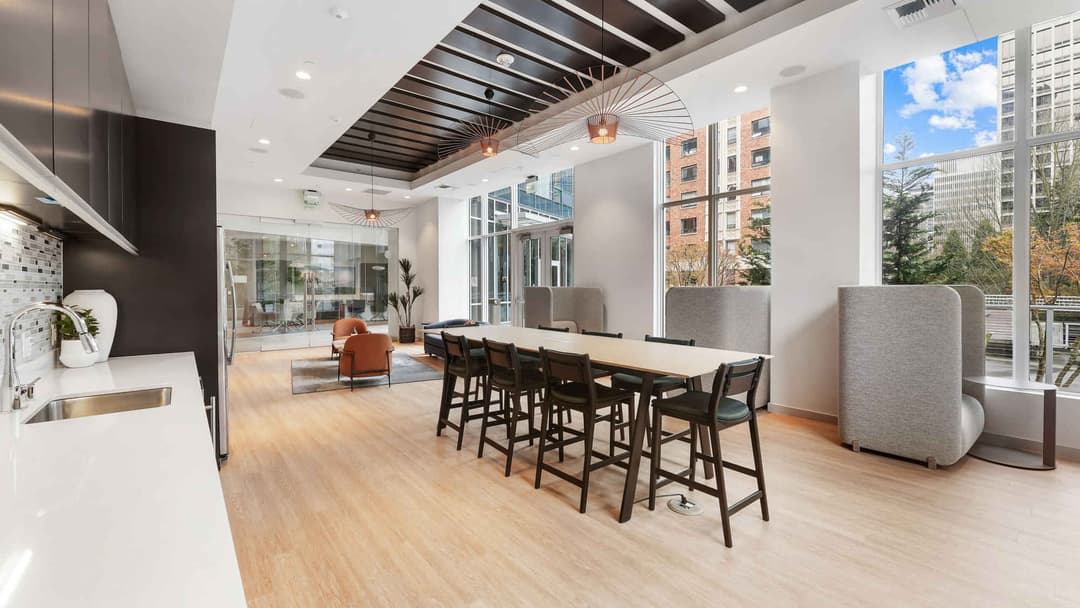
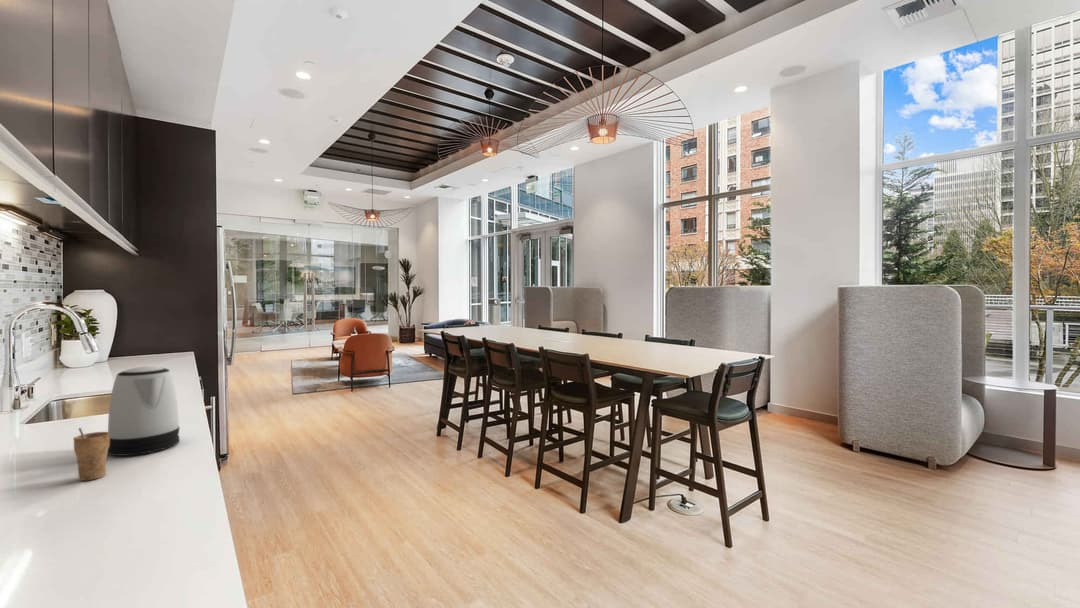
+ cup [72,427,110,481]
+ kettle [107,366,181,457]
